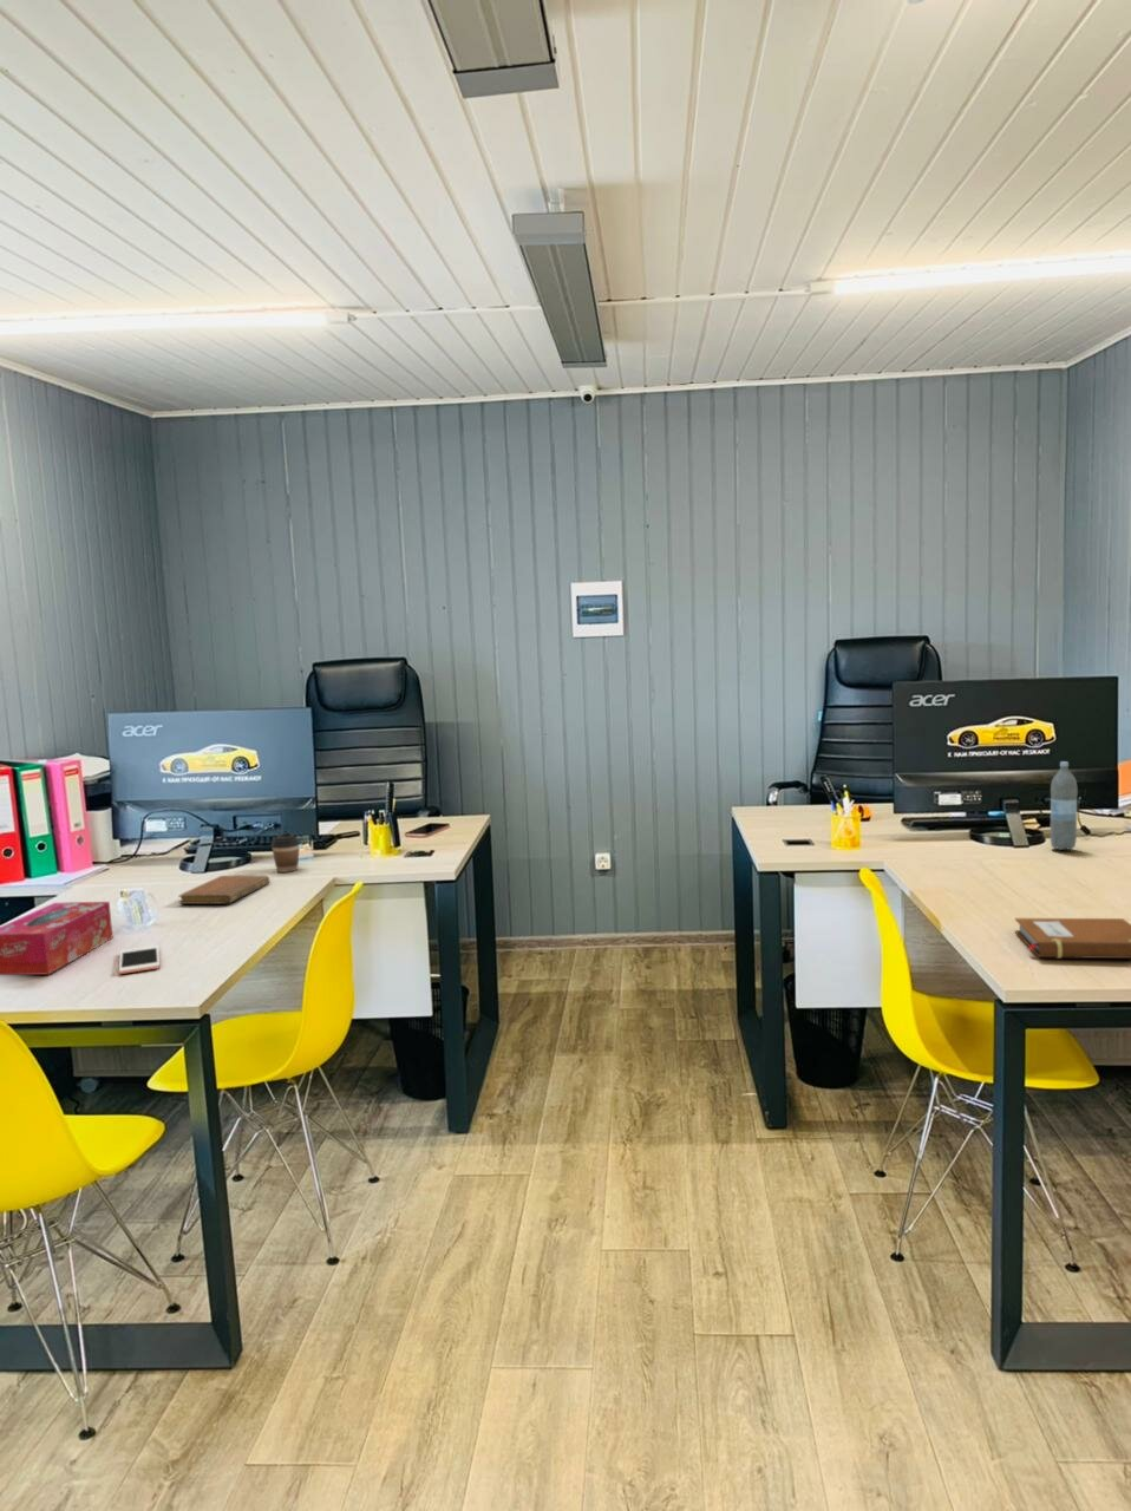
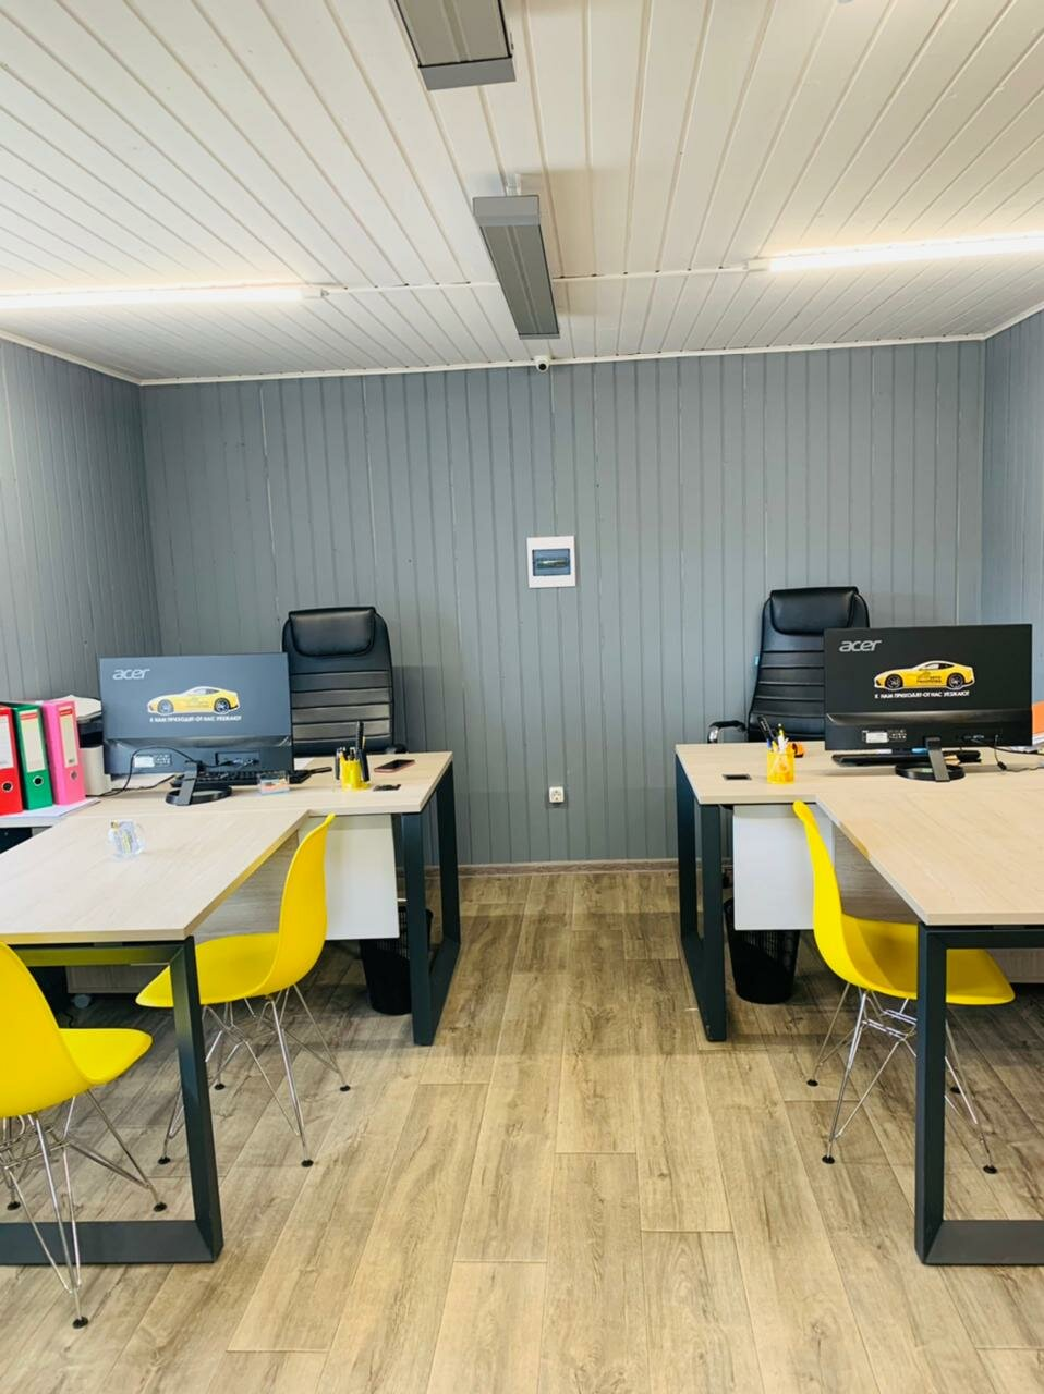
- notebook [1015,917,1131,960]
- water bottle [1049,760,1079,851]
- cell phone [118,944,160,975]
- coffee cup [271,832,301,873]
- notebook [177,874,271,905]
- tissue box [0,900,114,976]
